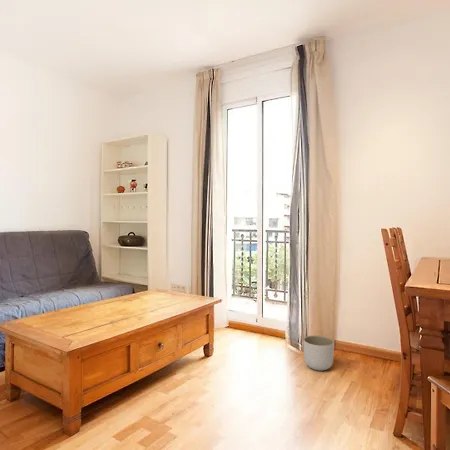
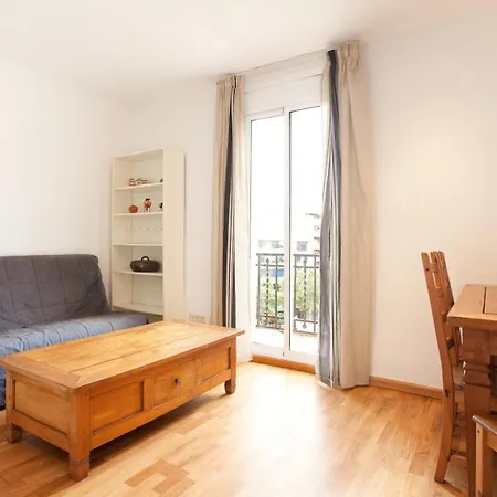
- planter [302,334,335,372]
